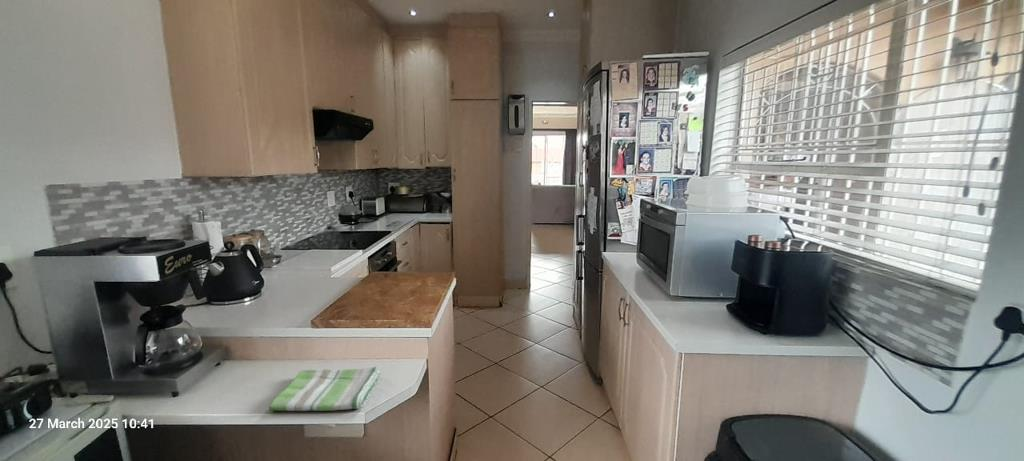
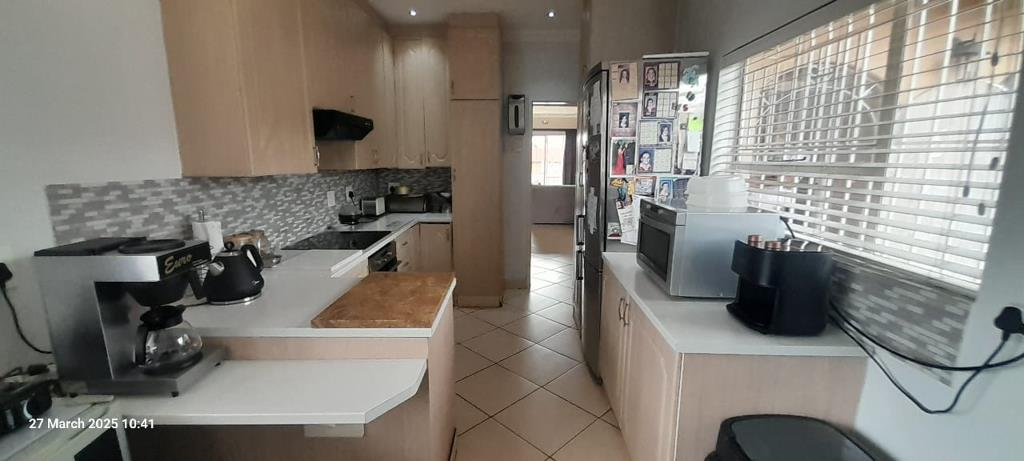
- dish towel [268,366,381,412]
